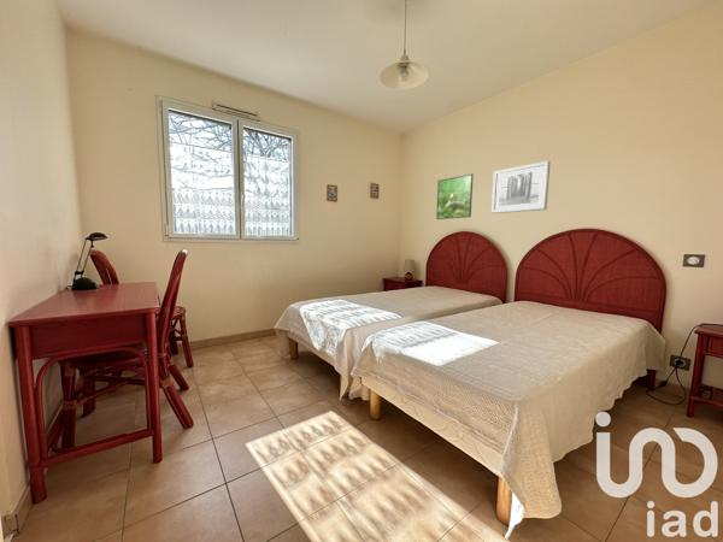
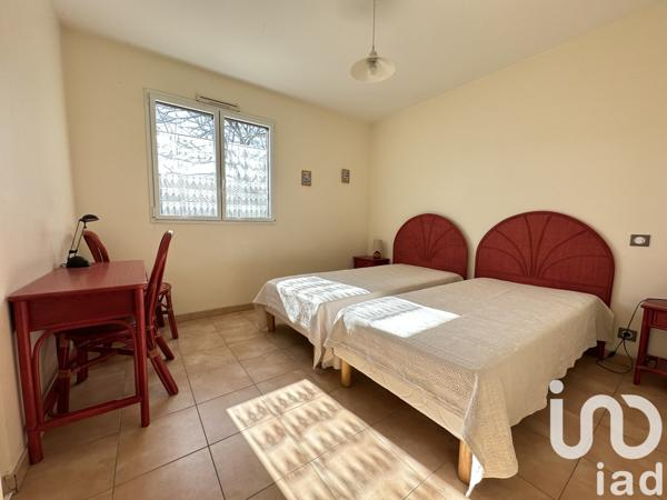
- wall art [490,160,552,214]
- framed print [435,172,474,220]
